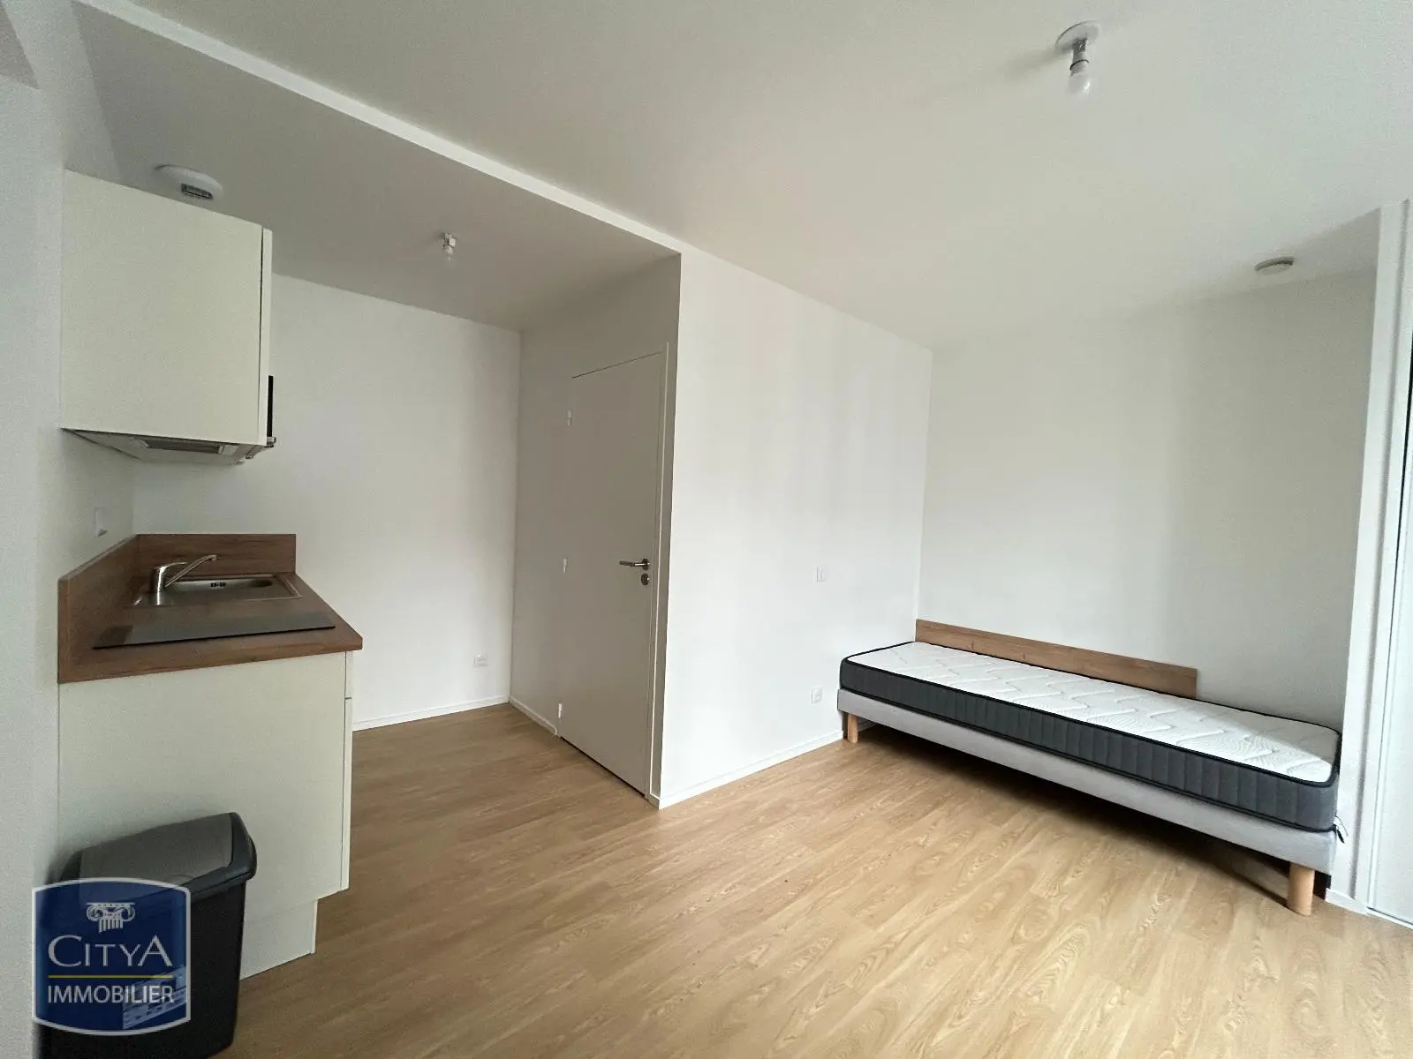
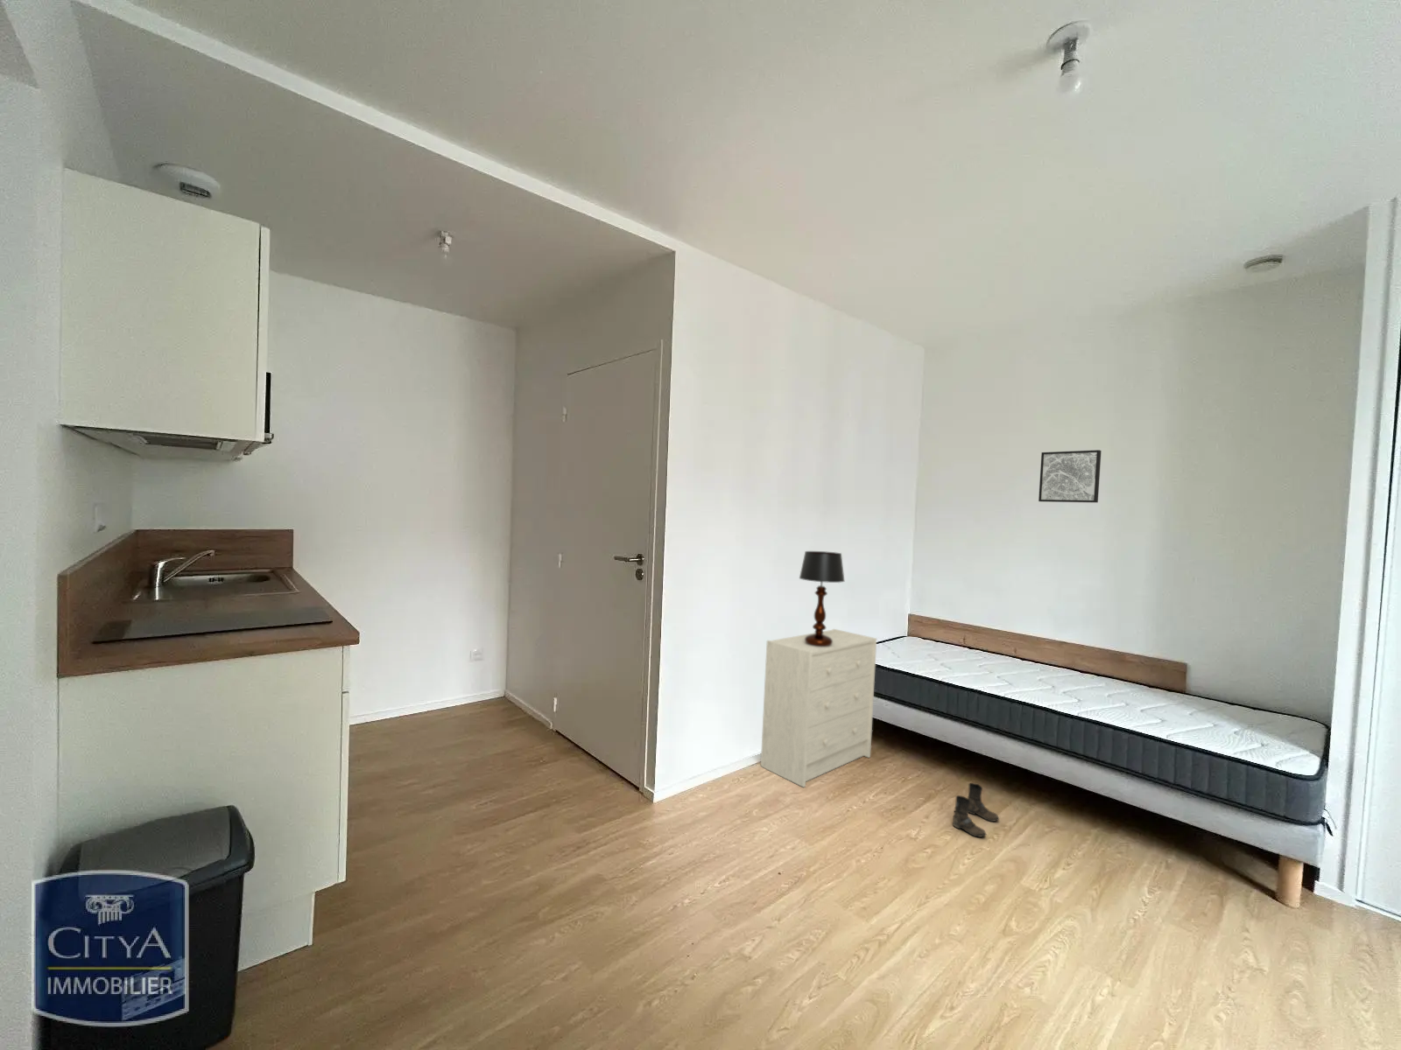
+ wall art [1038,449,1102,503]
+ table lamp [799,550,846,646]
+ boots [952,782,999,838]
+ dresser [760,629,877,789]
